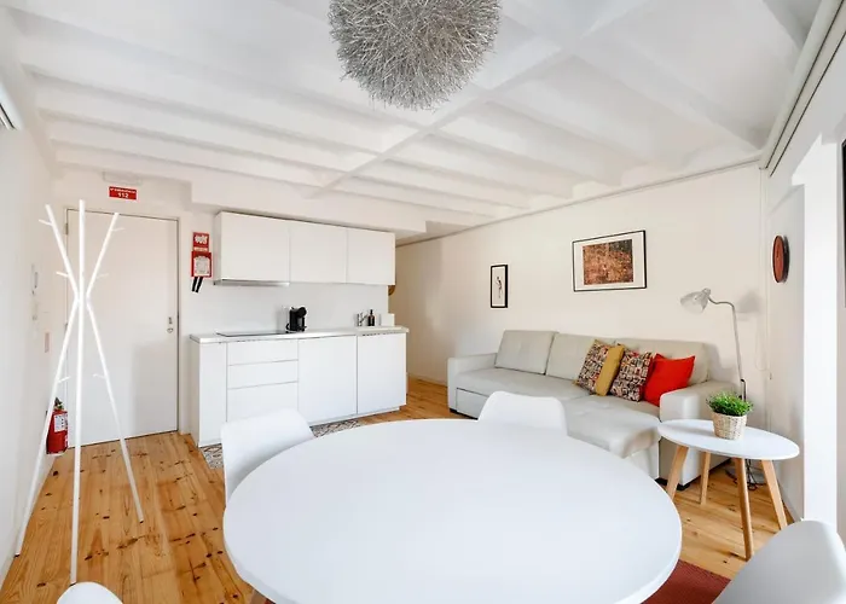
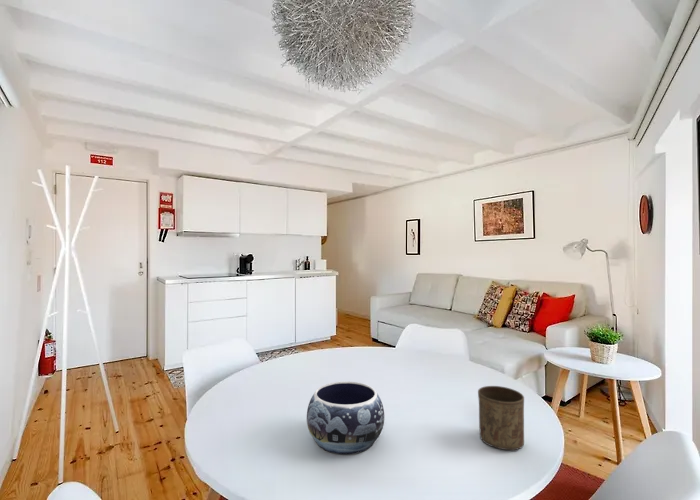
+ cup [477,385,525,451]
+ decorative bowl [306,380,385,456]
